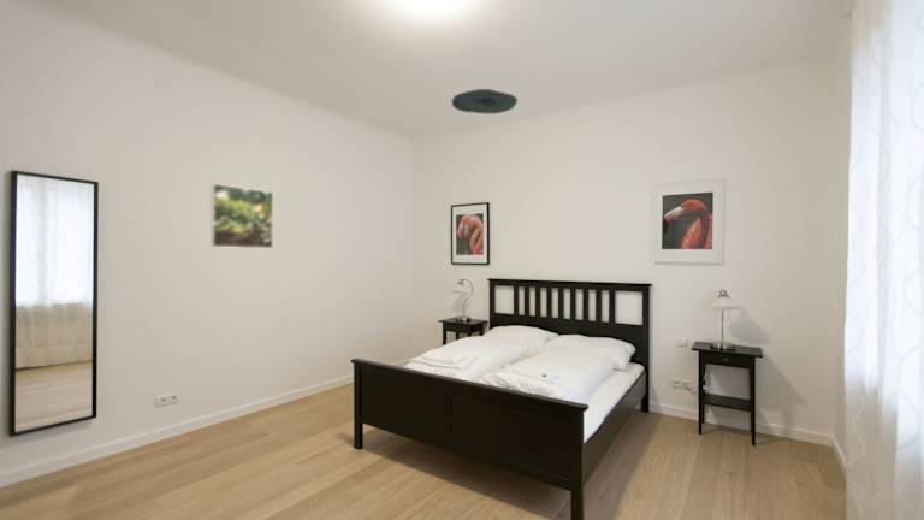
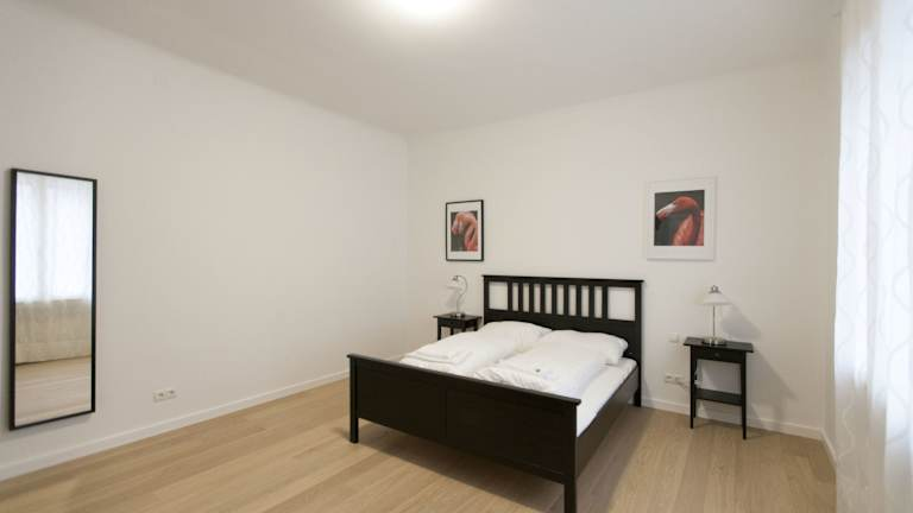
- ceiling light [450,88,519,116]
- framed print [209,182,274,249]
